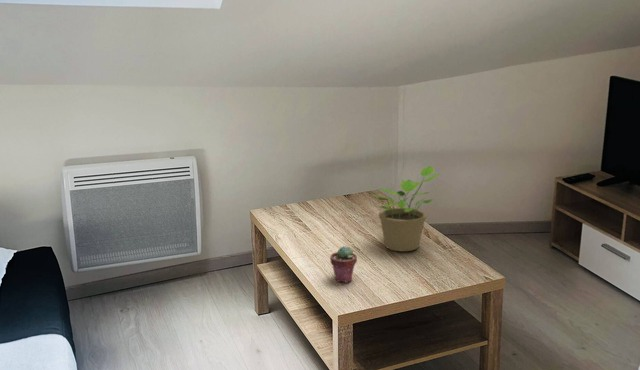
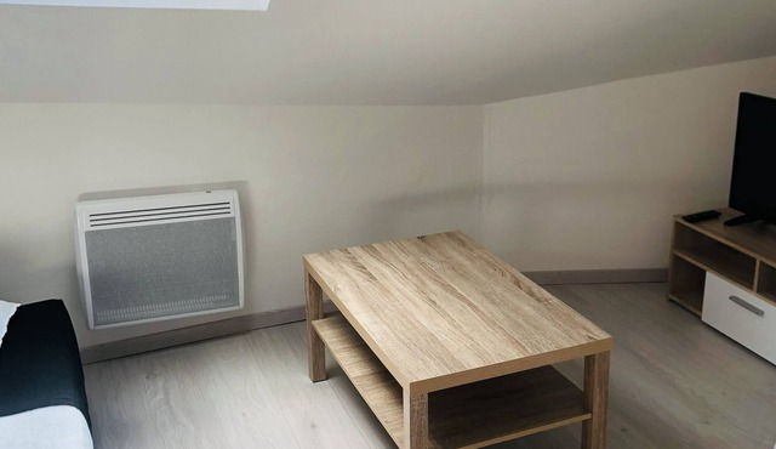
- potted succulent [329,245,358,284]
- potted plant [368,165,441,252]
